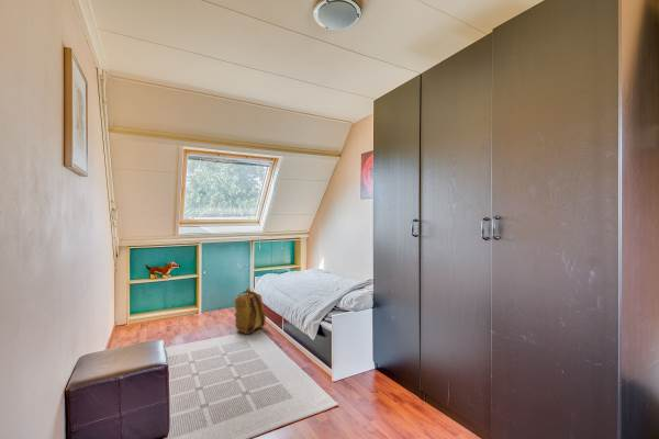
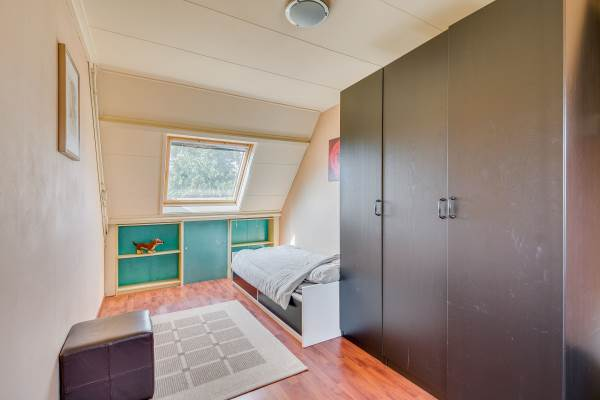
- backpack [233,288,267,335]
